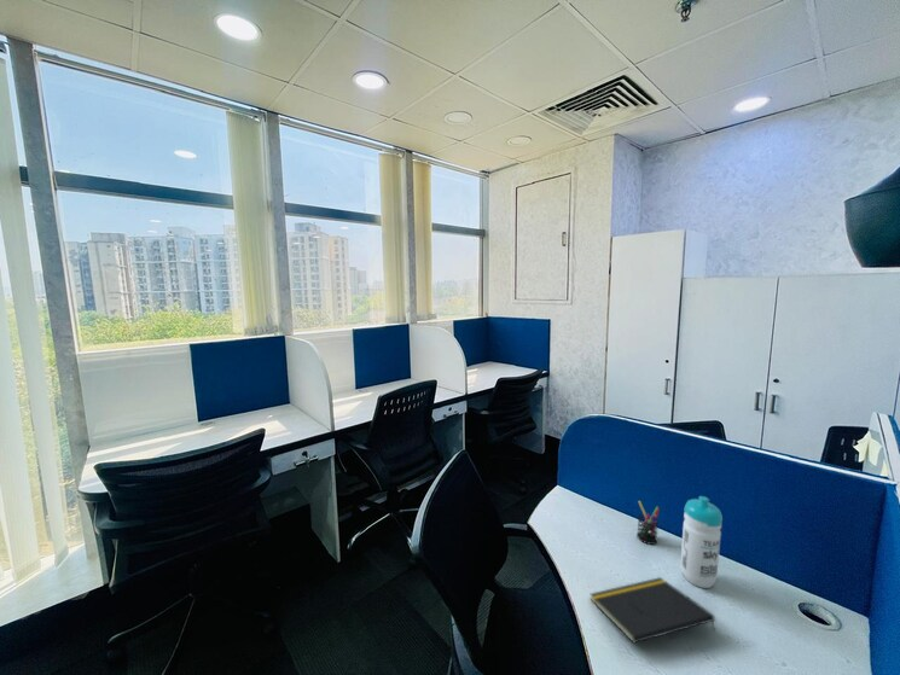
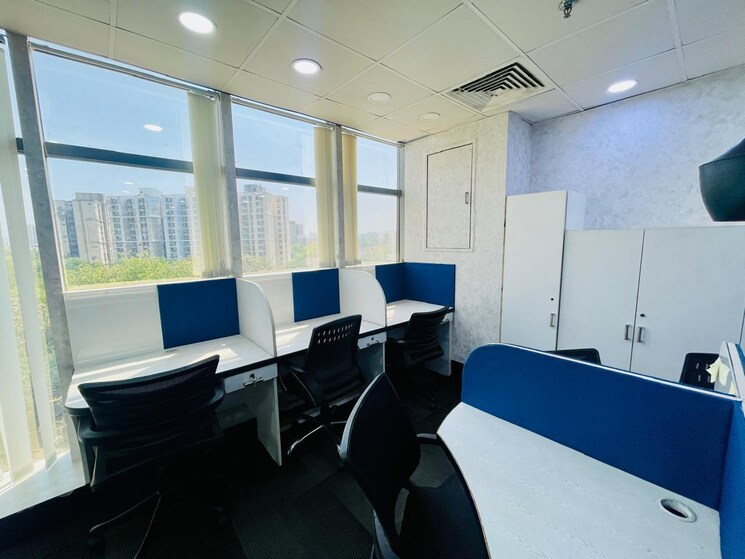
- water bottle [679,495,724,589]
- pen holder [635,500,660,546]
- notepad [590,576,716,644]
